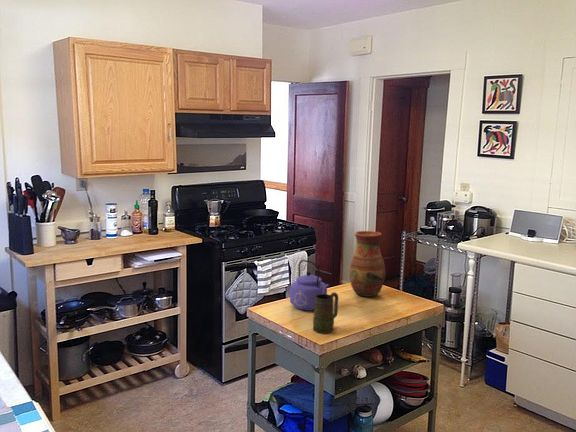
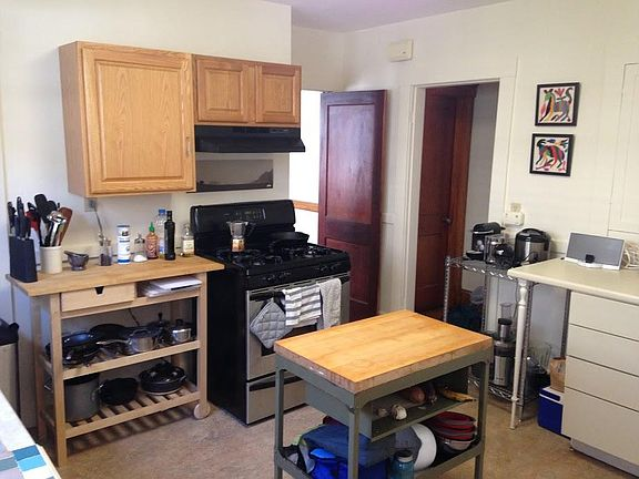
- kettle [289,259,330,312]
- vase [349,230,386,298]
- mug [312,291,339,334]
